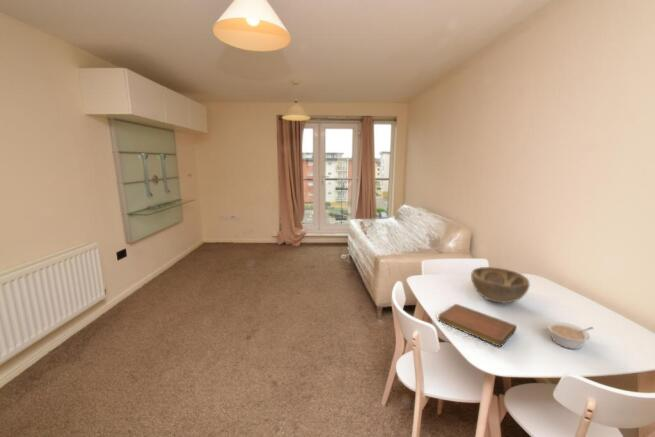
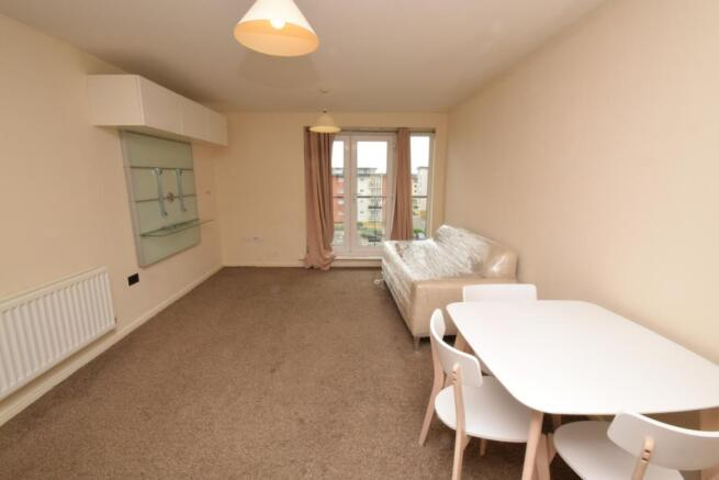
- legume [546,321,595,350]
- notebook [437,303,518,348]
- decorative bowl [470,266,531,304]
